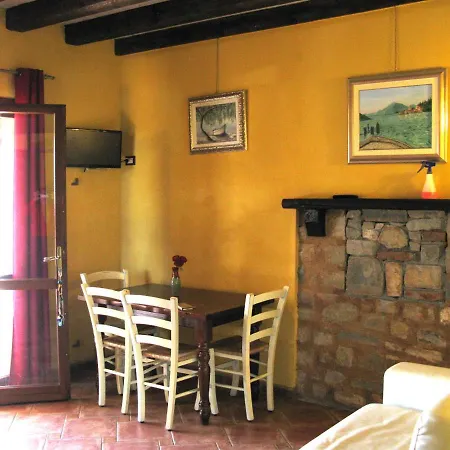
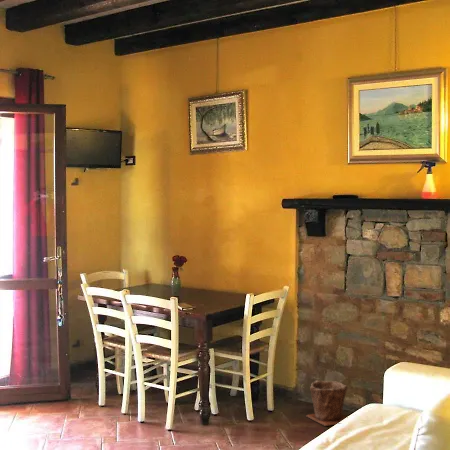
+ plant pot [305,379,349,427]
